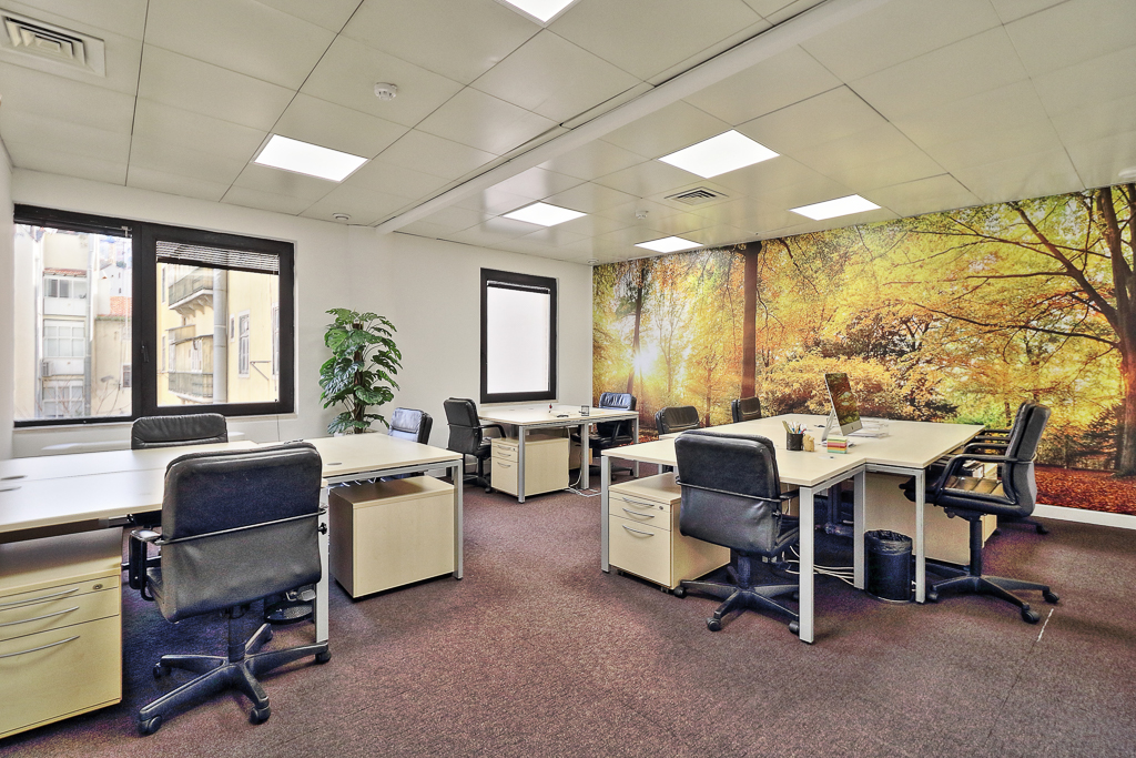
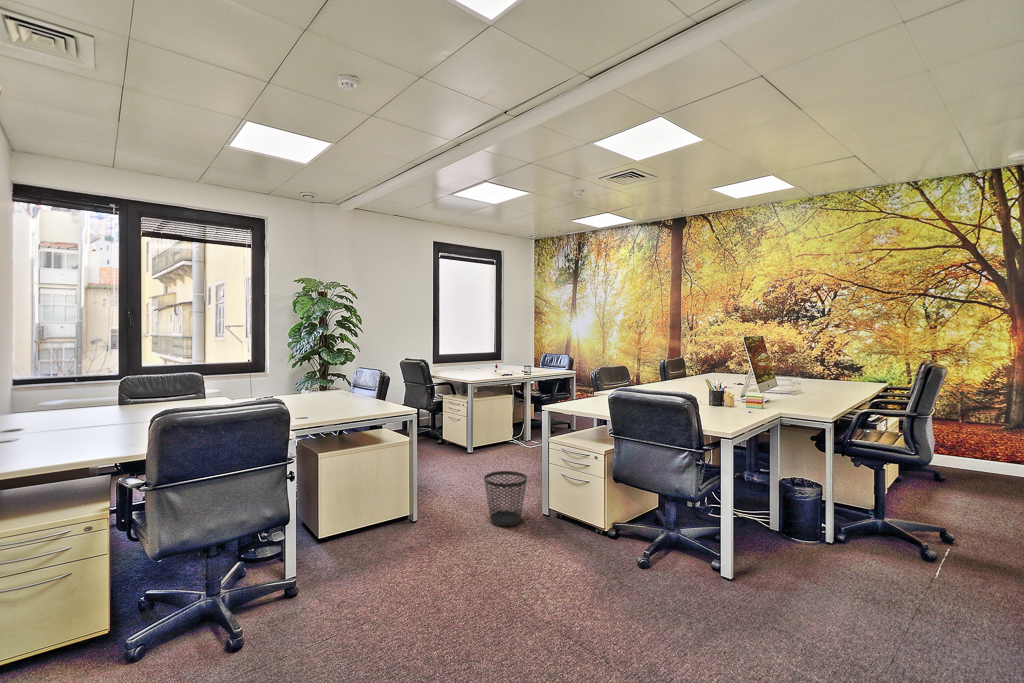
+ wastebasket [483,470,528,527]
